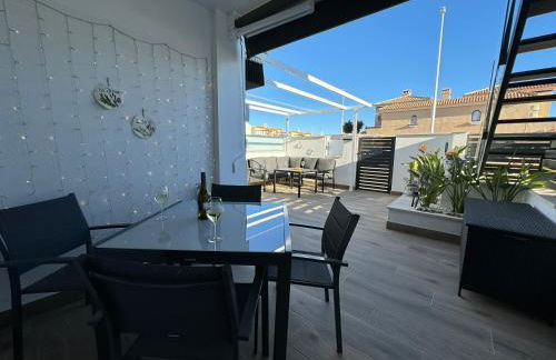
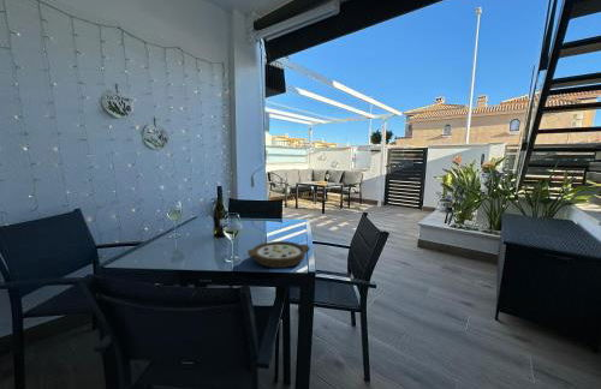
+ bowl [246,240,311,269]
